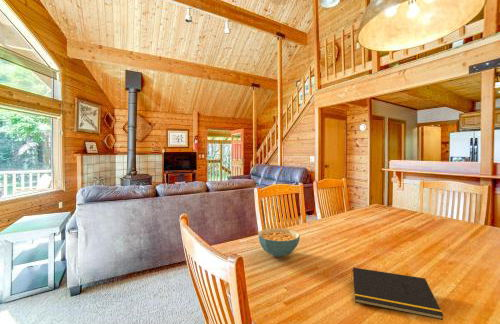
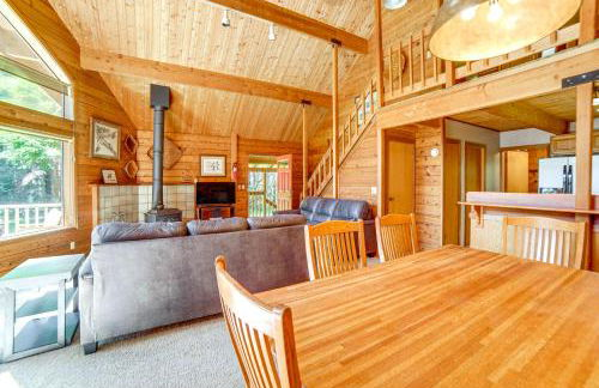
- notepad [350,266,444,321]
- cereal bowl [257,227,301,258]
